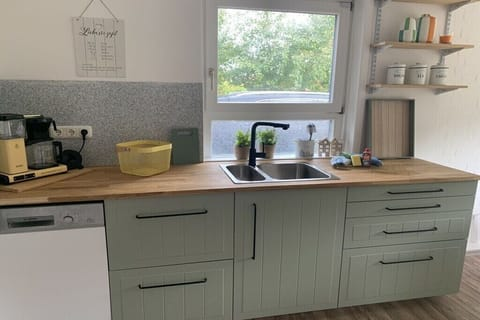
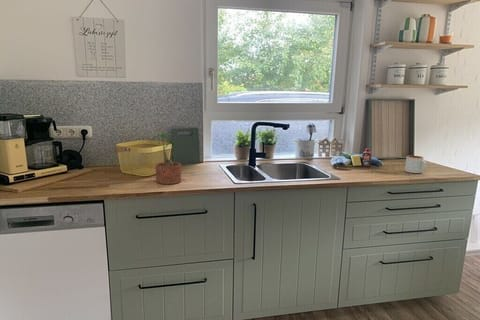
+ mug [404,155,428,174]
+ potted plant [150,133,182,185]
